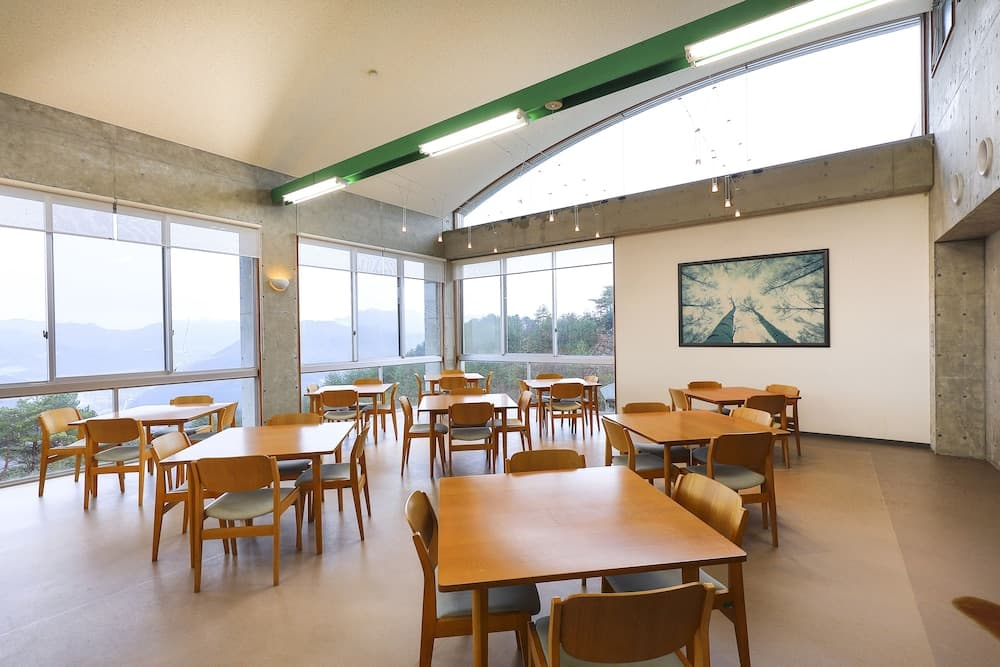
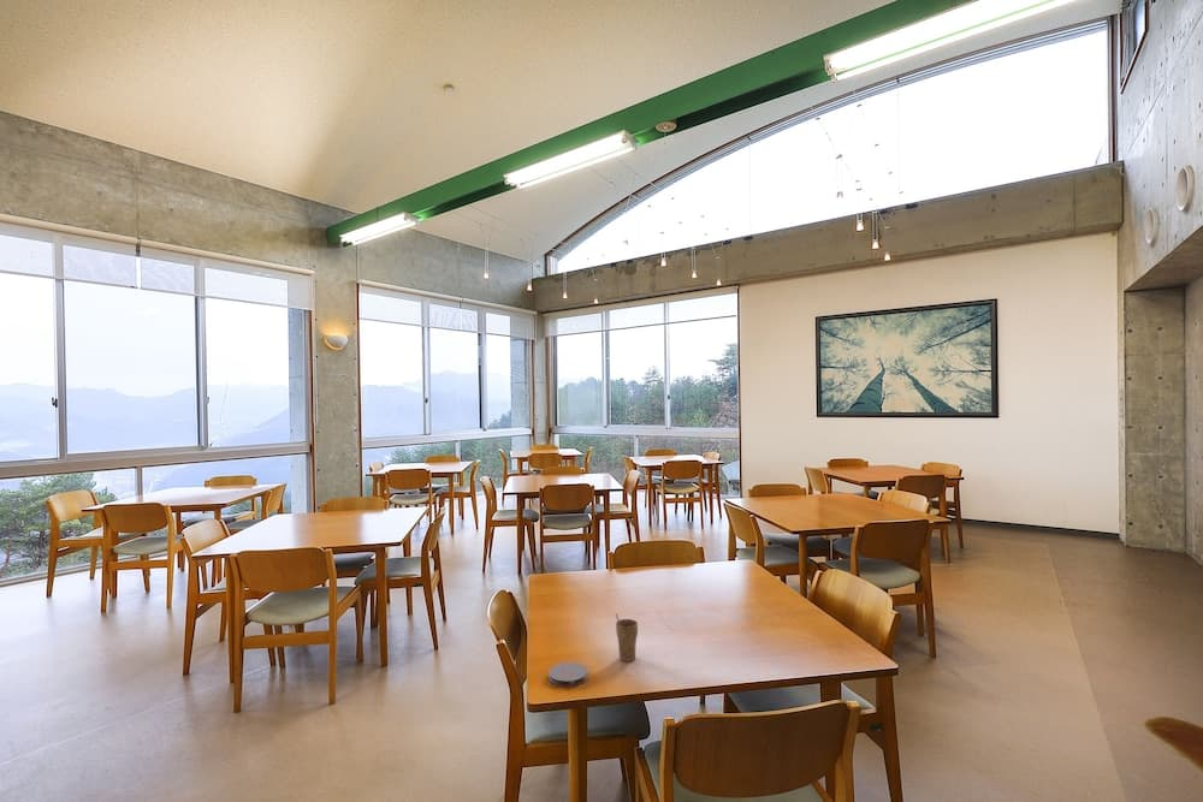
+ coaster [547,661,589,688]
+ cup [615,612,639,663]
